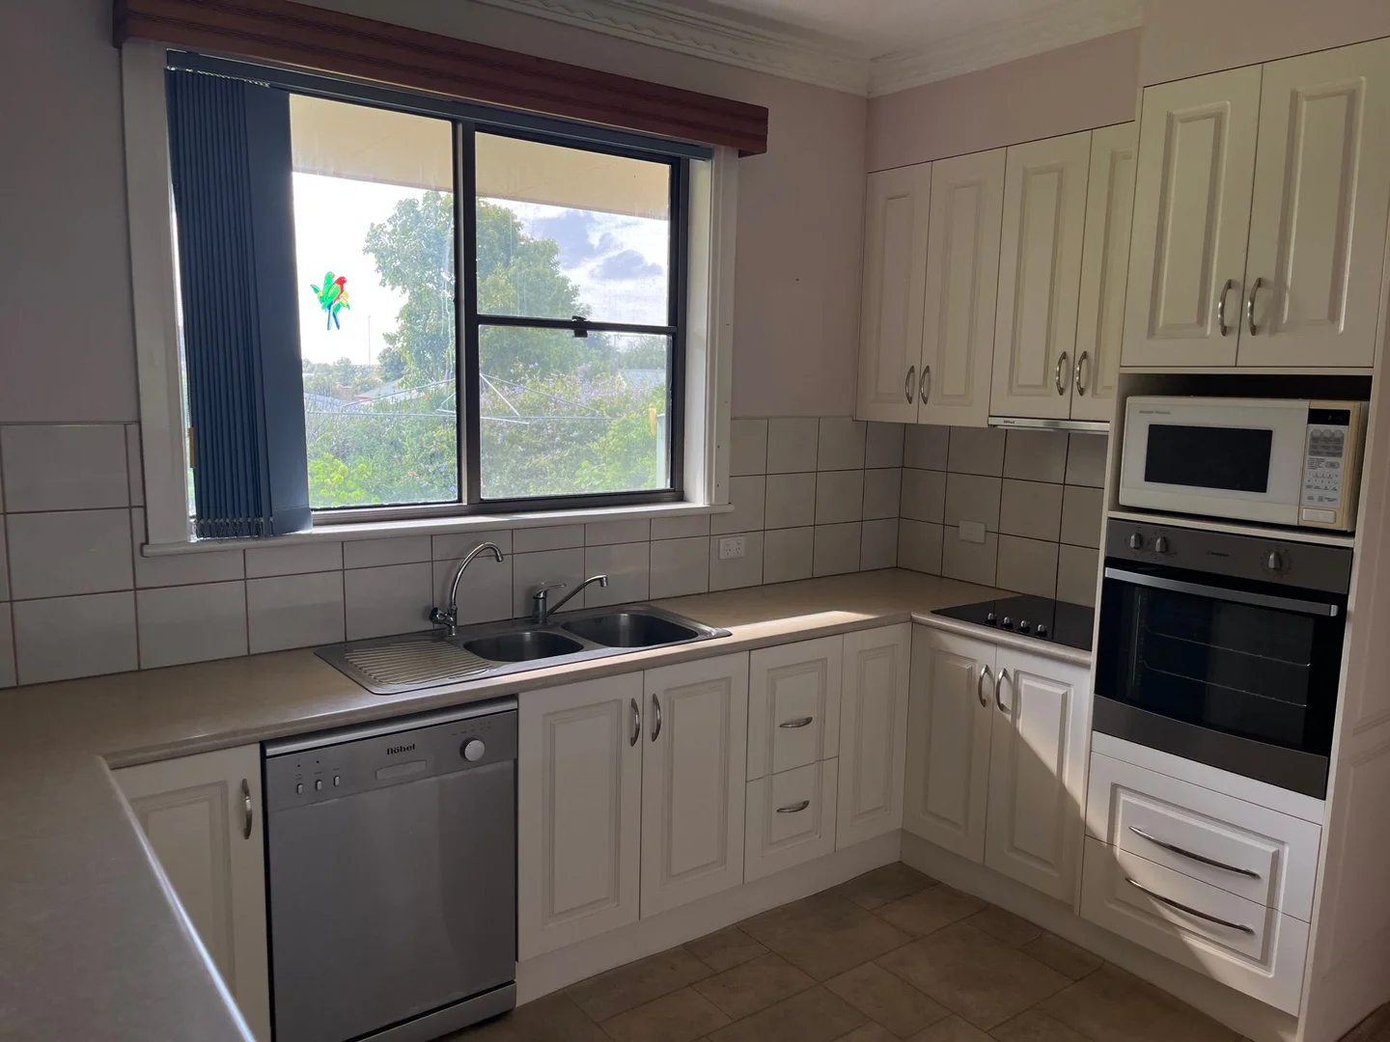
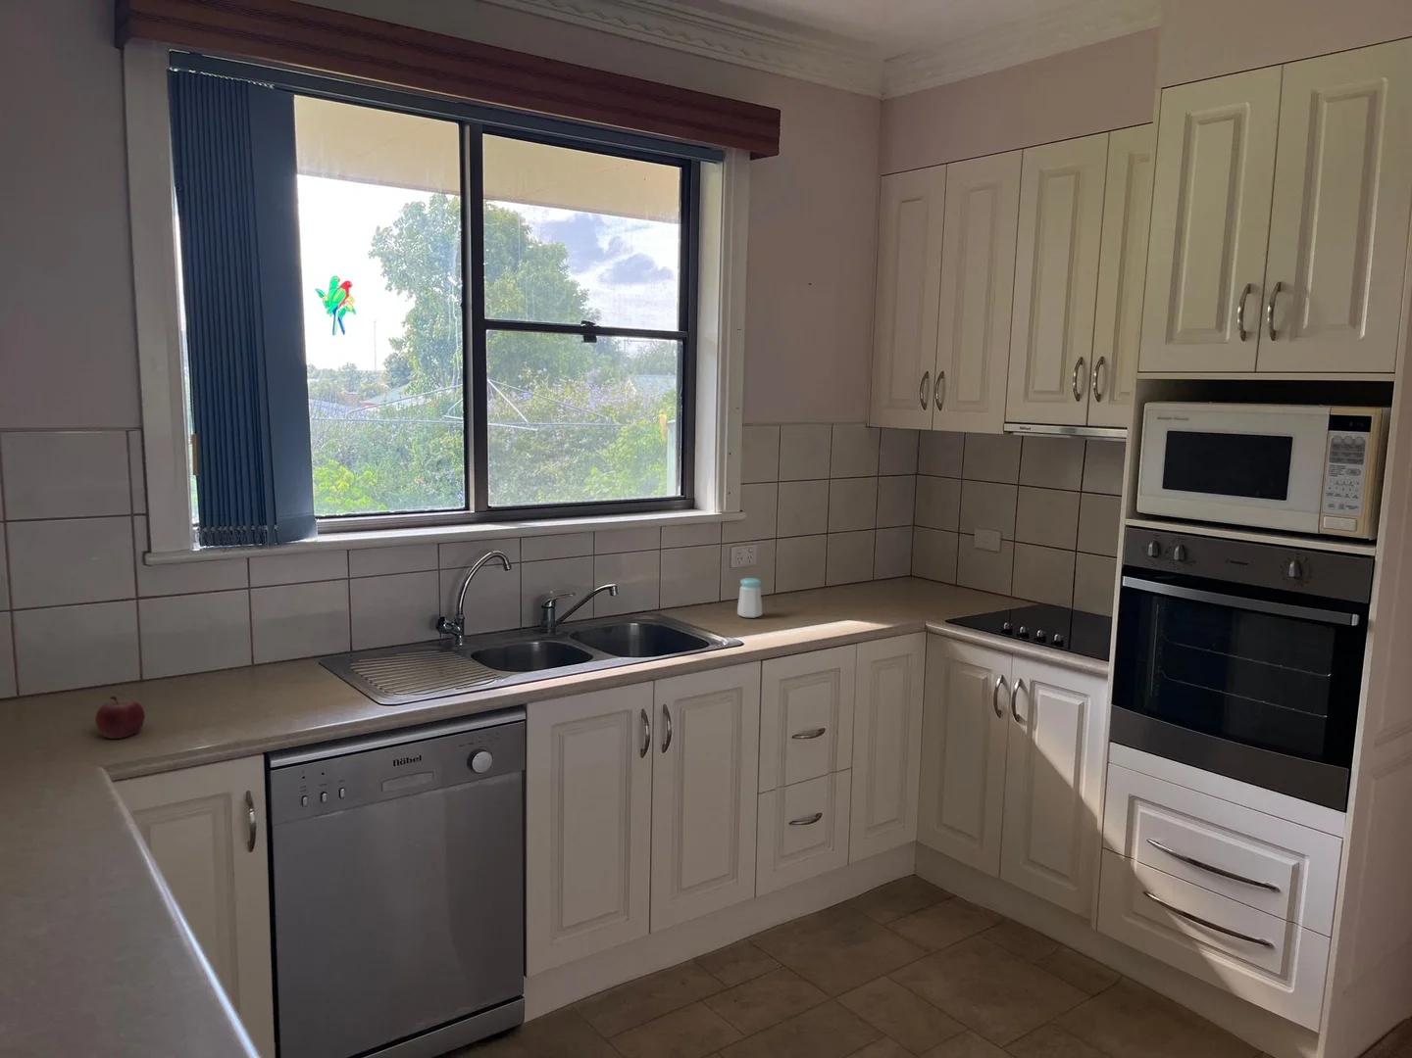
+ salt shaker [736,577,763,618]
+ fruit [95,695,146,740]
